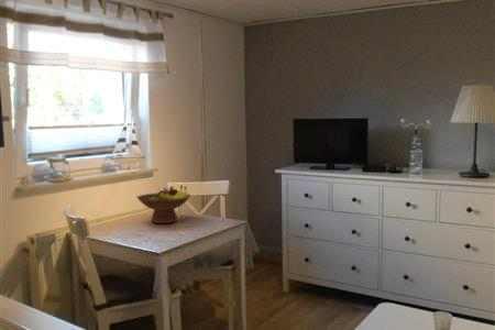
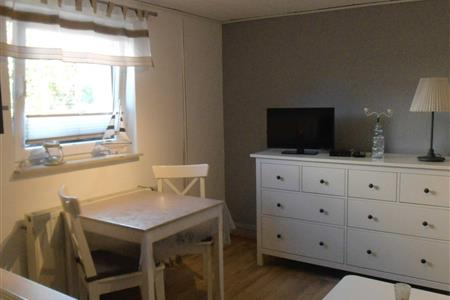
- fruit bowl [135,184,191,224]
